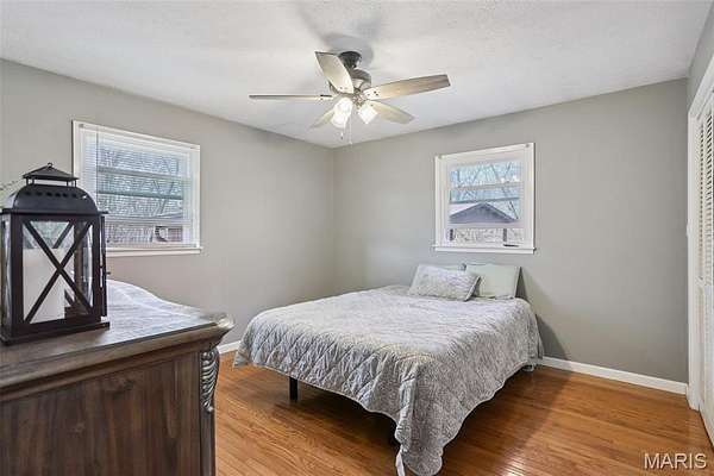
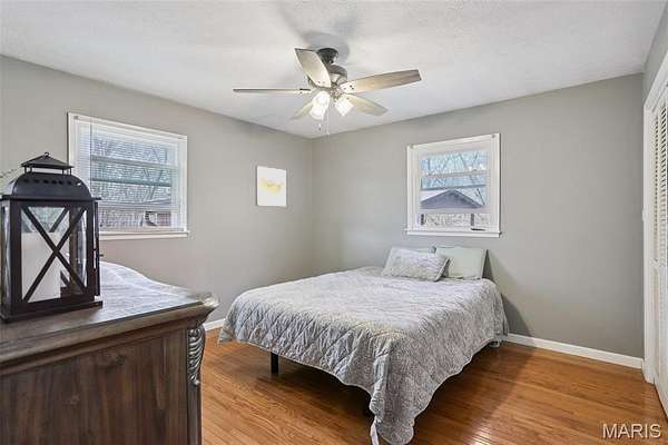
+ wall art [254,165,288,208]
